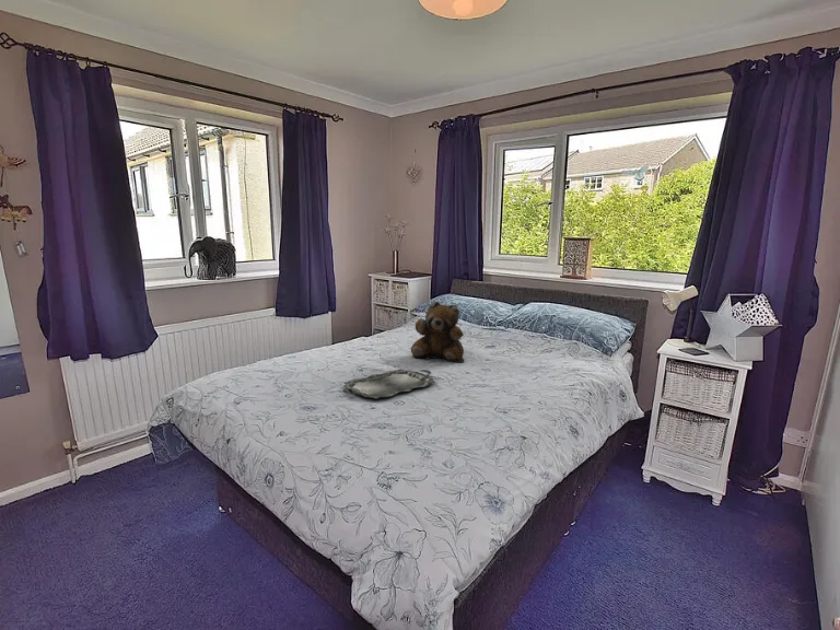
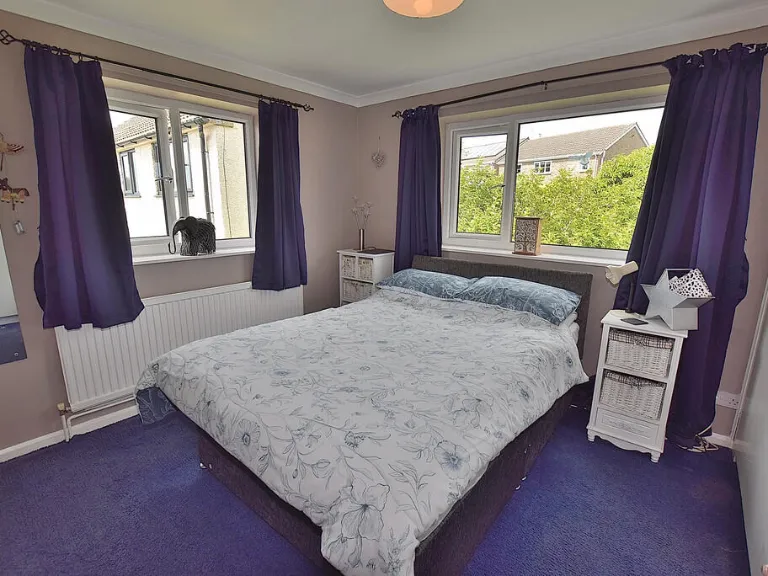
- teddy bear [410,301,466,363]
- serving tray [341,369,436,400]
